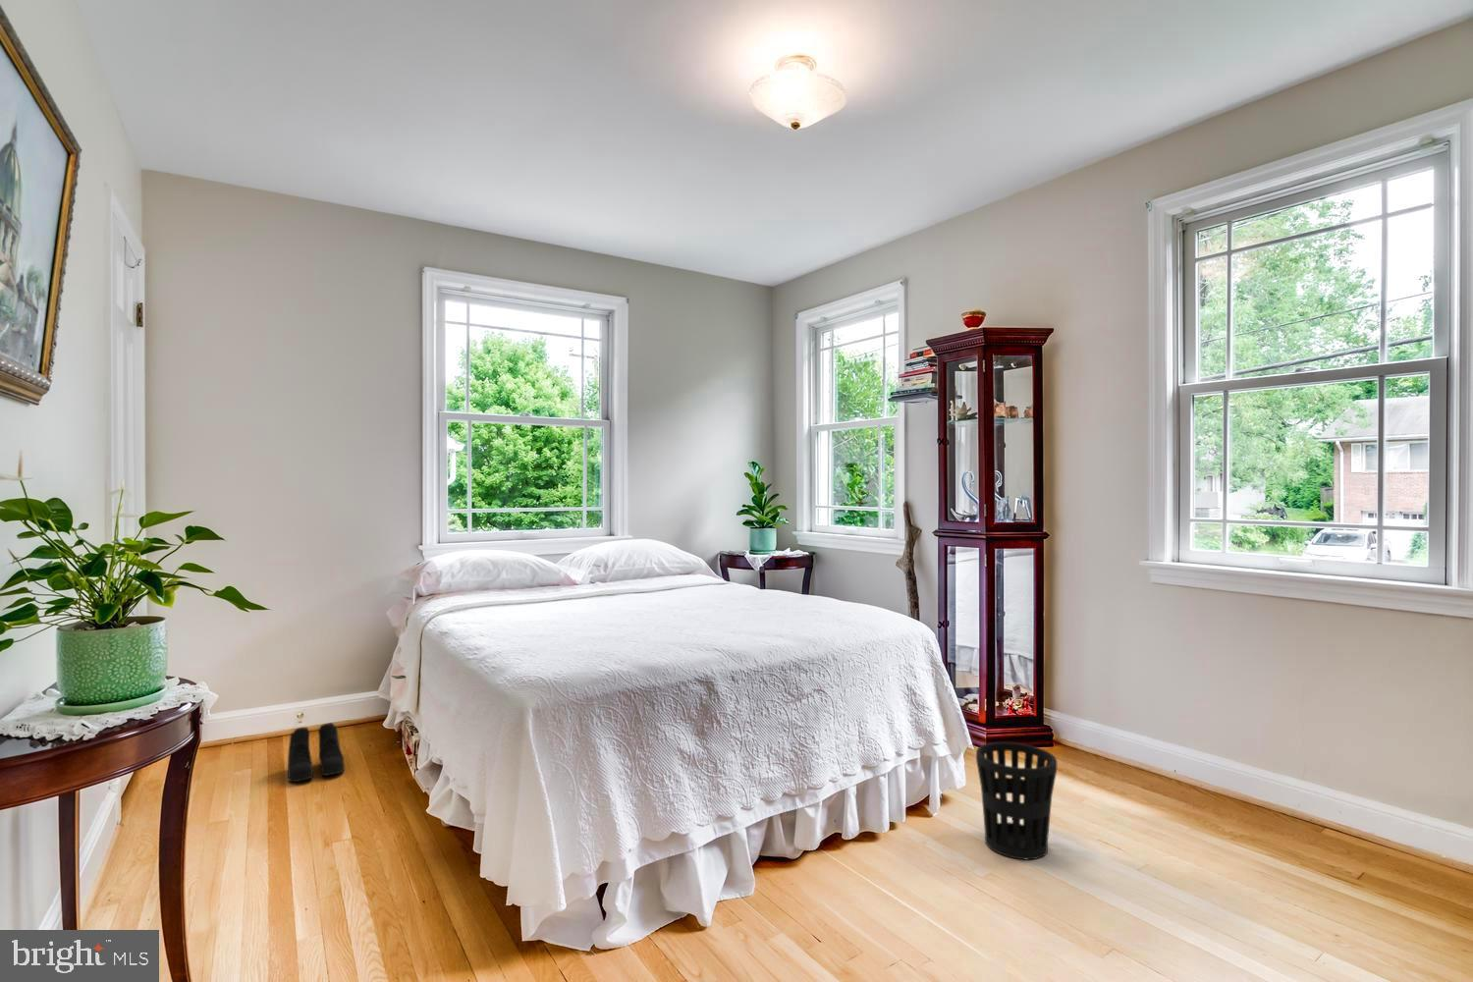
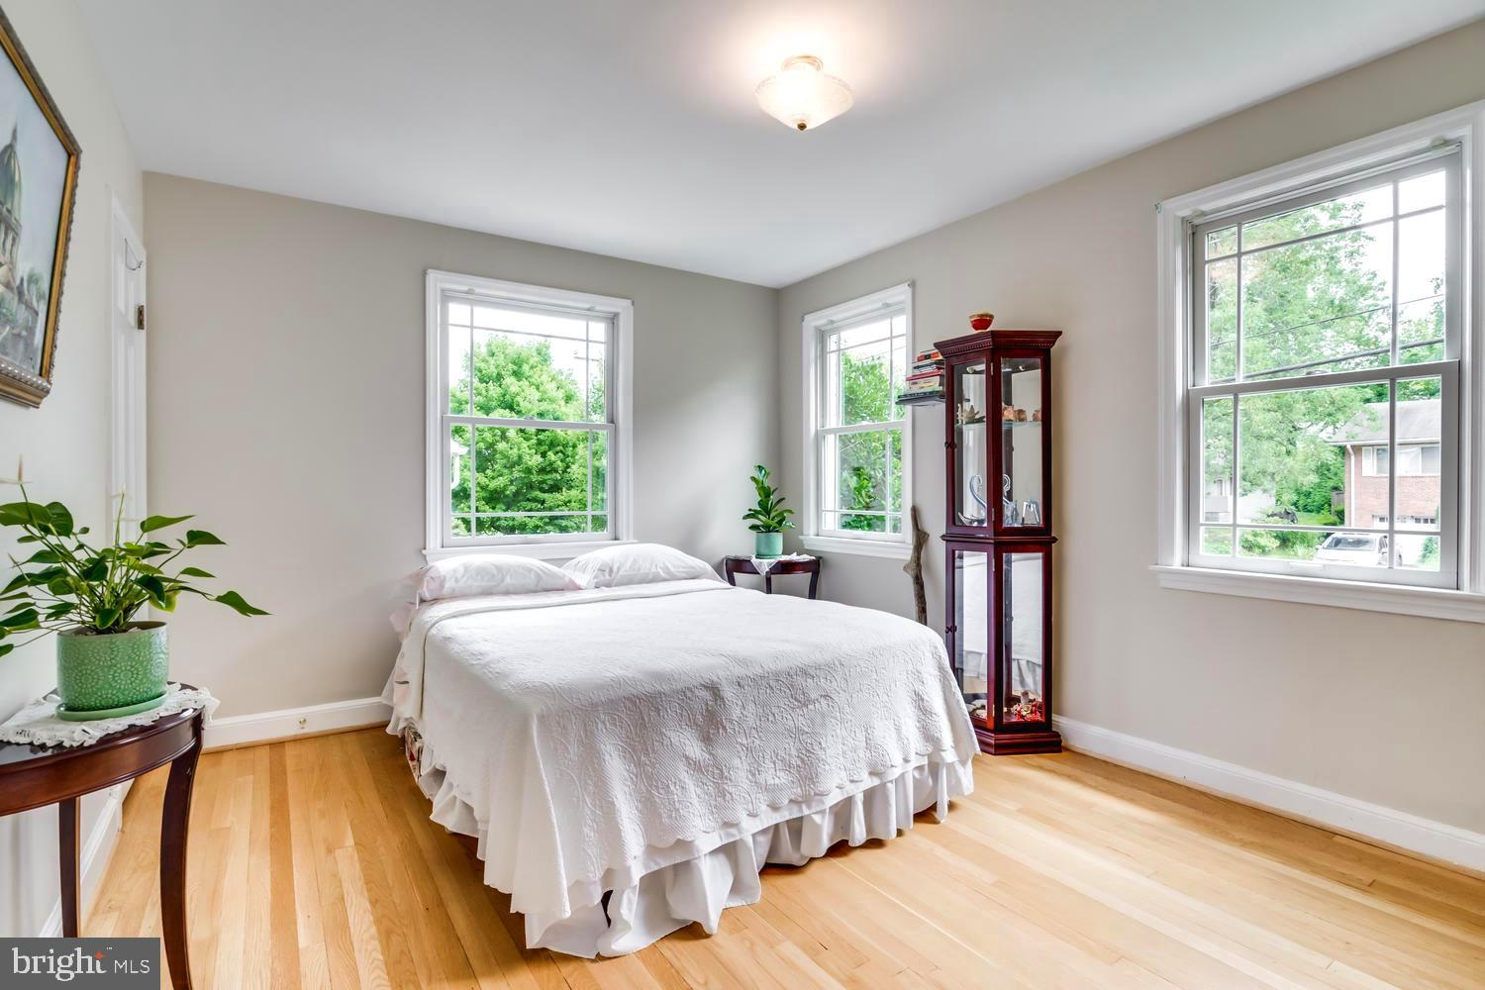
- boots [287,722,345,783]
- wastebasket [975,741,1058,860]
